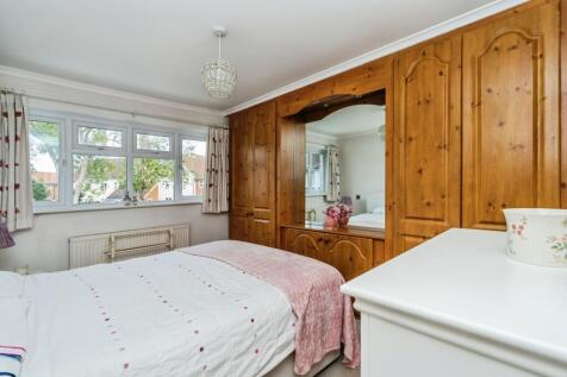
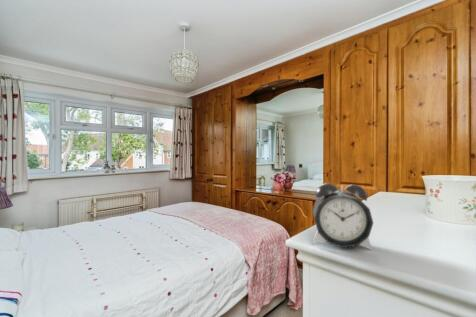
+ alarm clock [311,182,374,251]
